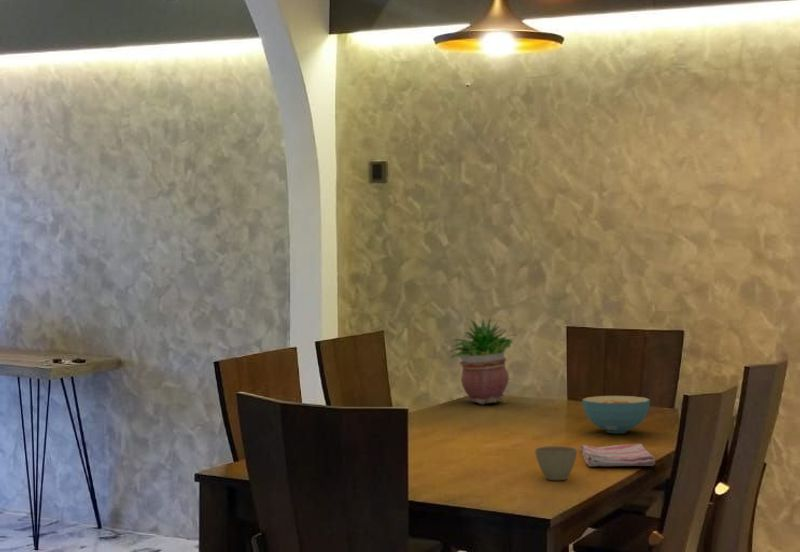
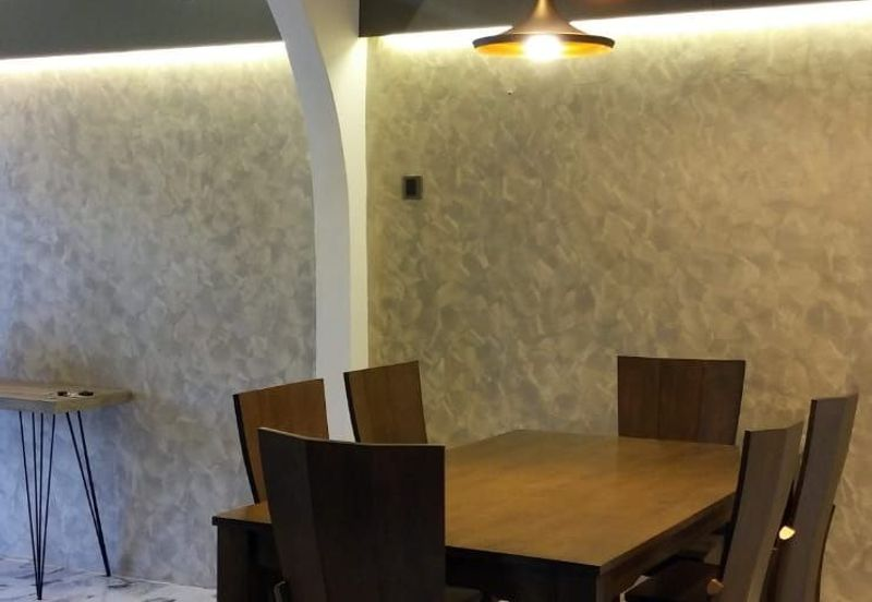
- dish towel [579,443,656,467]
- cereal bowl [581,395,651,434]
- flower pot [534,445,578,481]
- potted plant [448,317,518,405]
